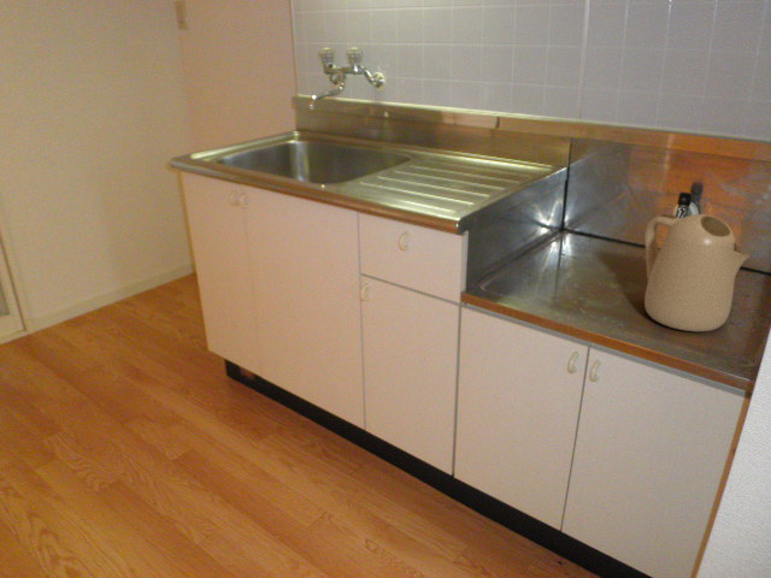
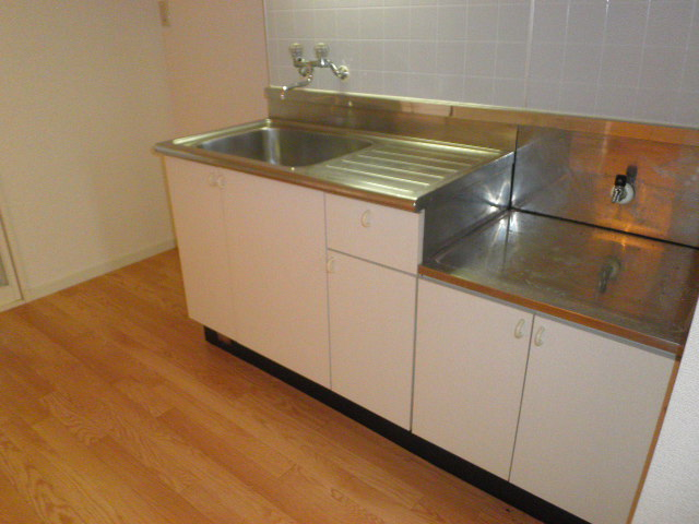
- kettle [643,213,752,332]
